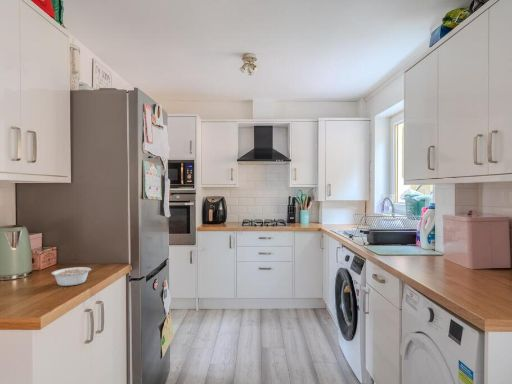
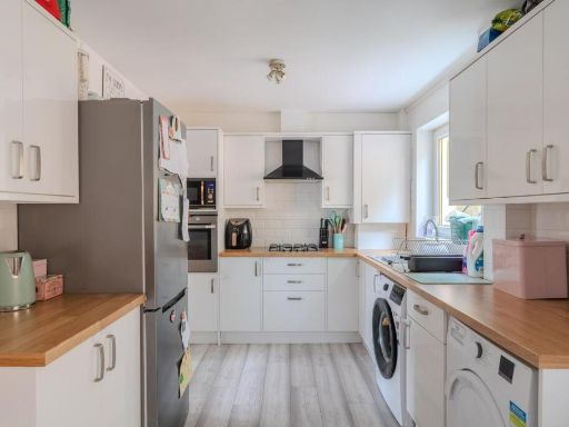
- legume [51,266,94,287]
